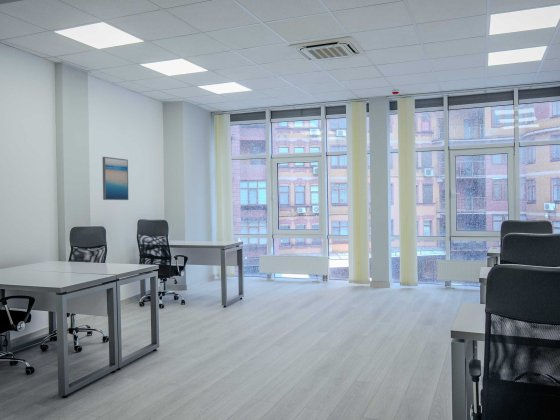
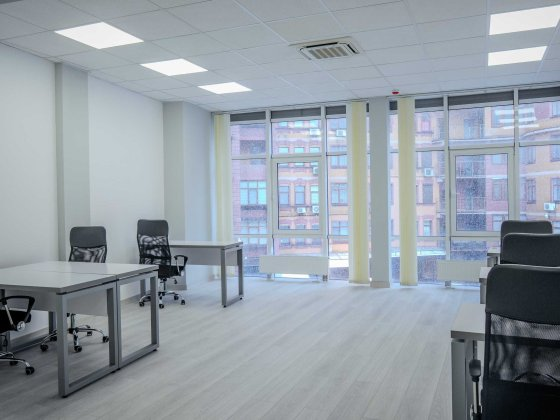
- wall art [101,156,129,201]
